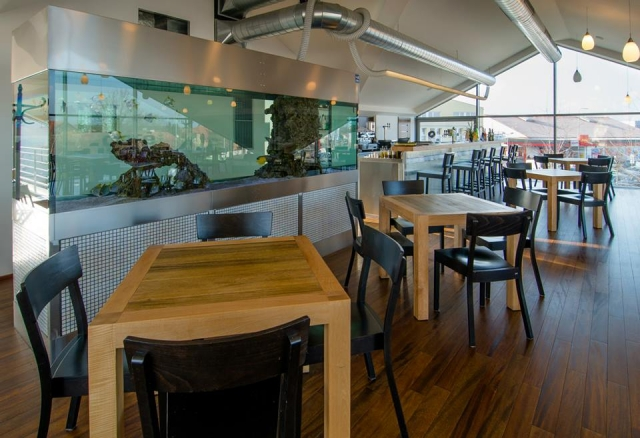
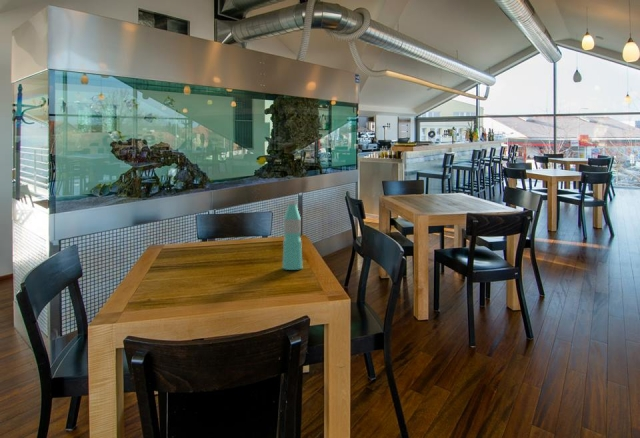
+ water bottle [282,200,303,271]
